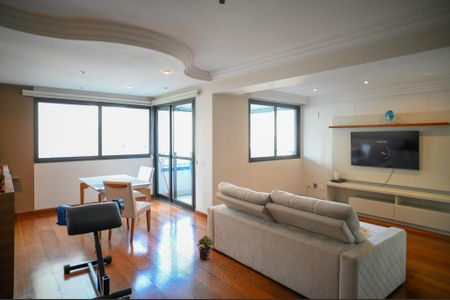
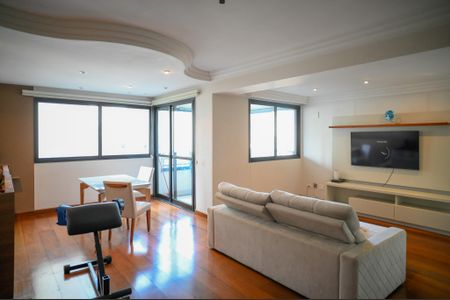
- potted plant [196,234,216,261]
